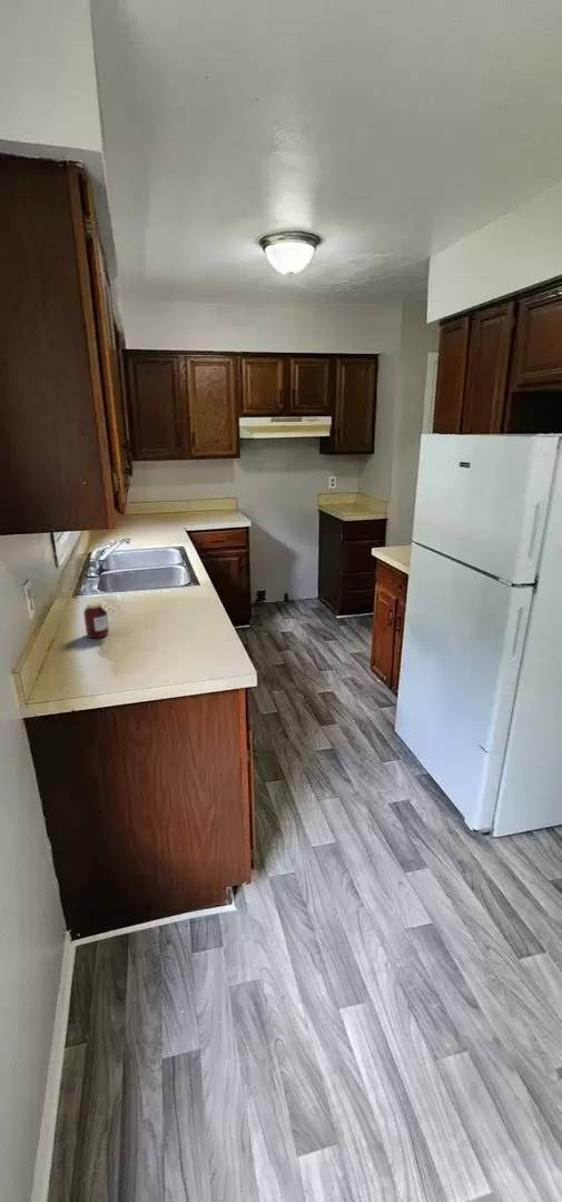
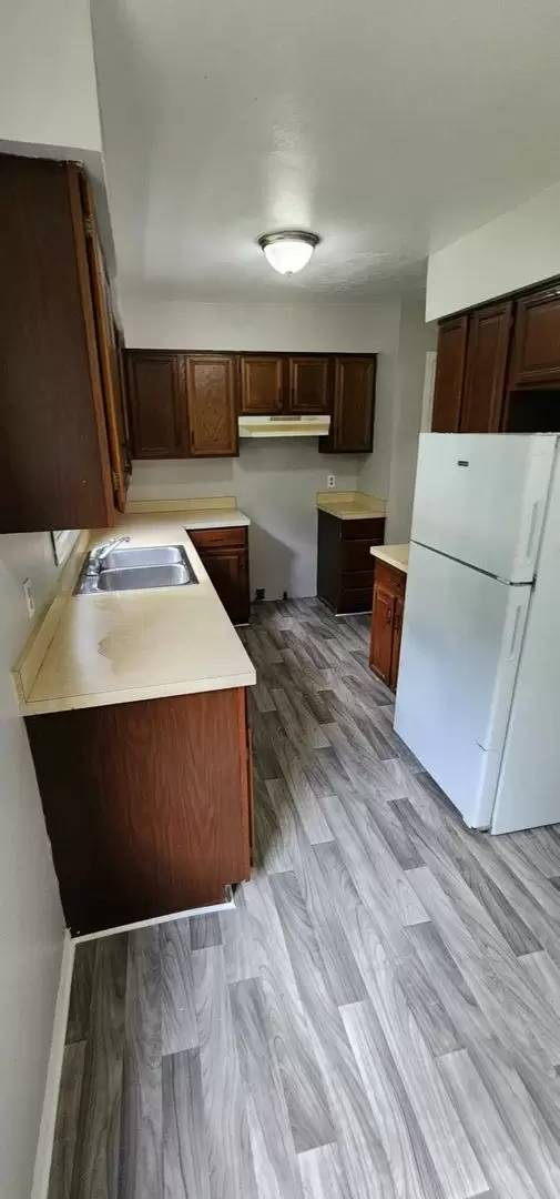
- jar [82,599,119,639]
